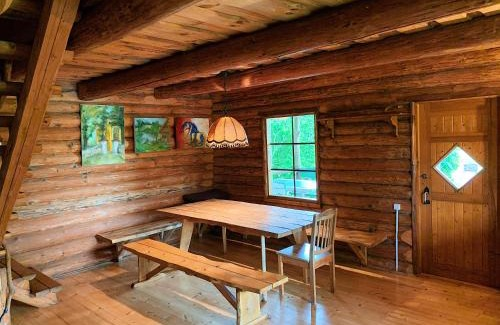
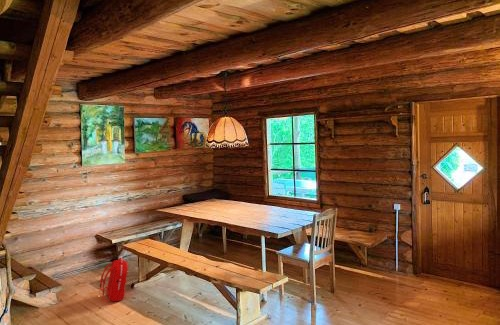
+ backpack [98,257,129,305]
